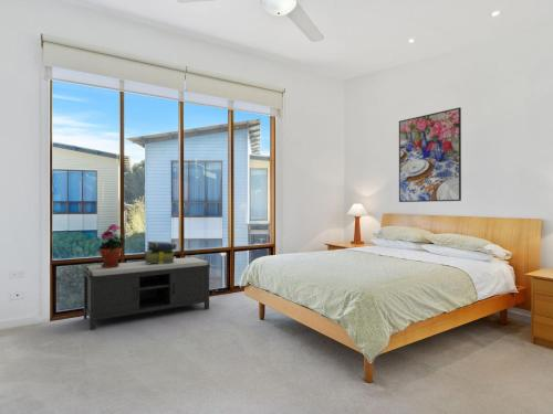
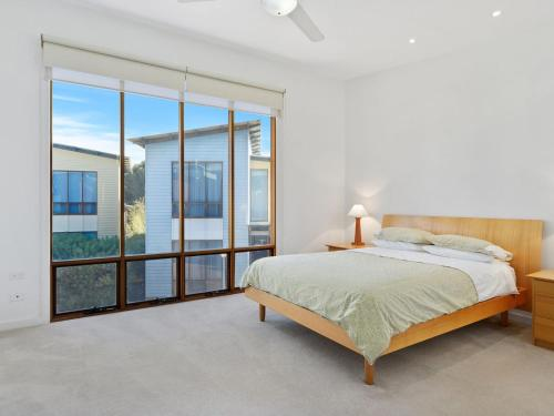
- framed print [398,106,462,203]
- stack of books [144,241,177,264]
- bench [82,256,211,330]
- potted plant [98,223,126,268]
